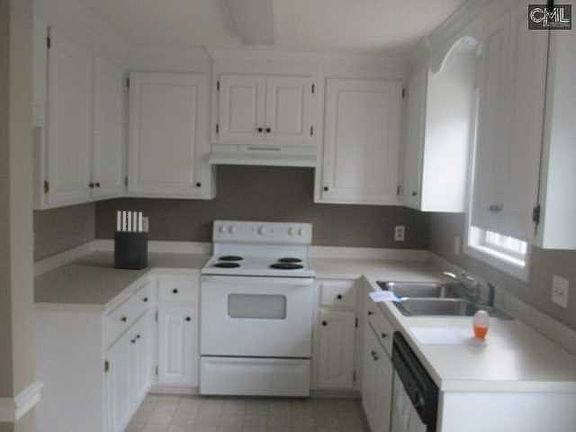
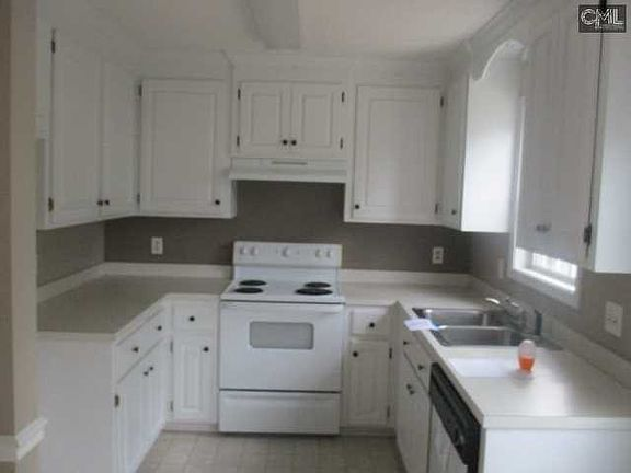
- knife block [113,210,149,270]
